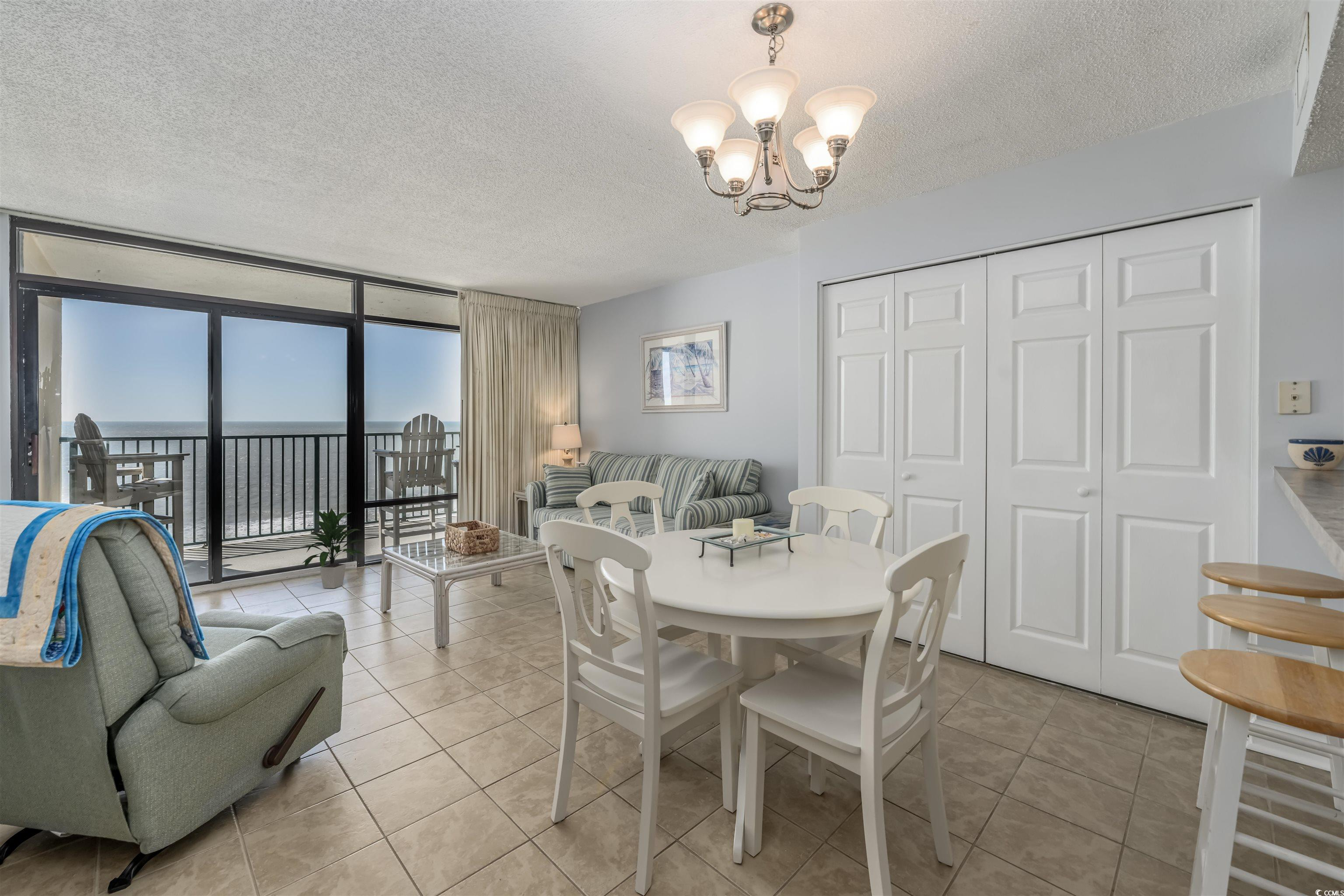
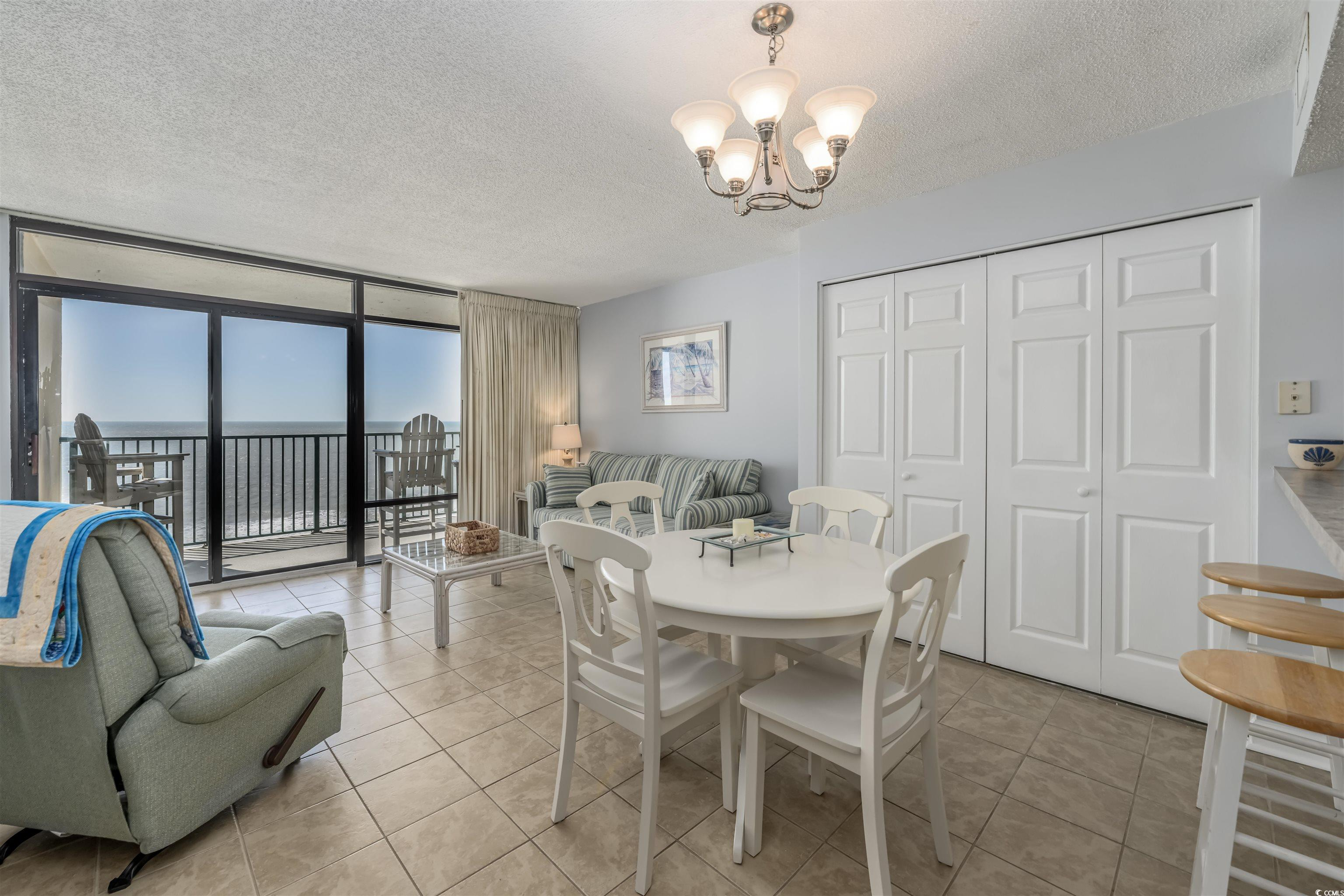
- indoor plant [300,508,368,589]
